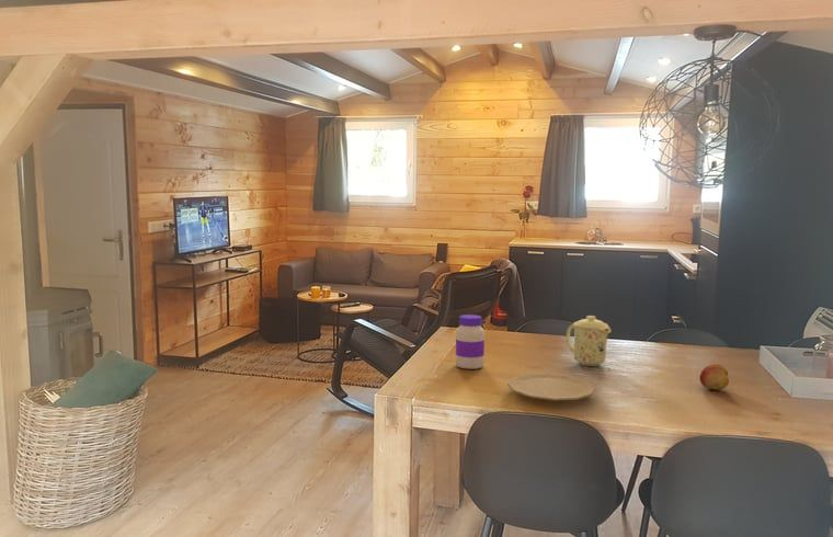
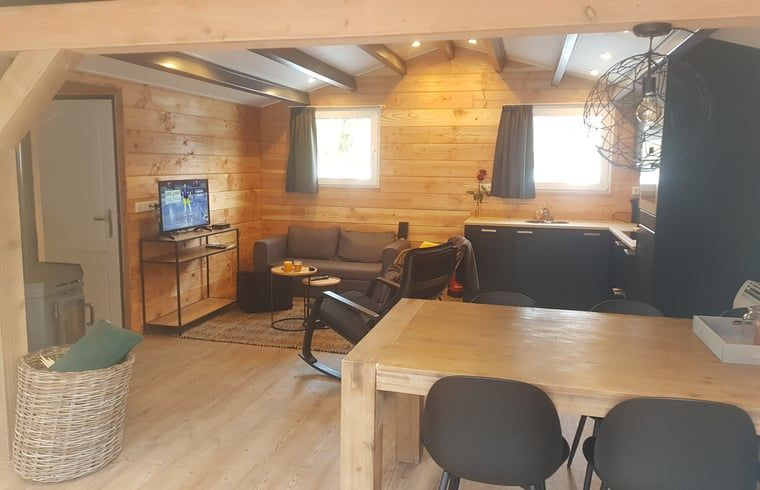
- jar [455,313,486,370]
- mug [566,315,612,367]
- plate [506,373,596,401]
- fruit [698,364,730,391]
